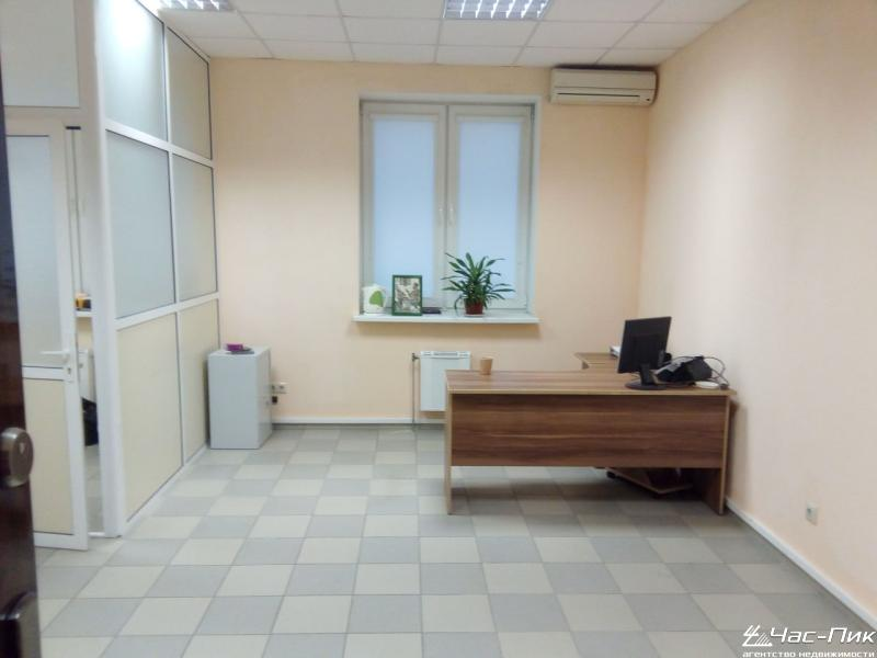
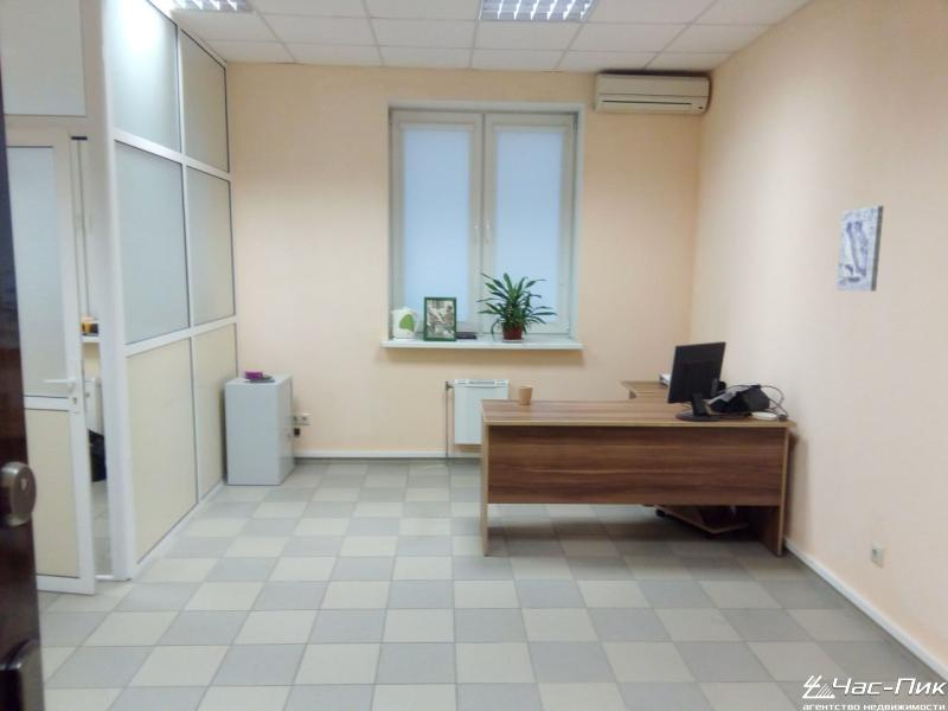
+ wall art [835,205,885,293]
